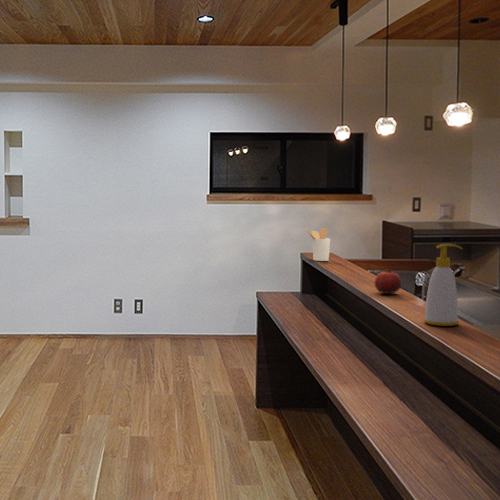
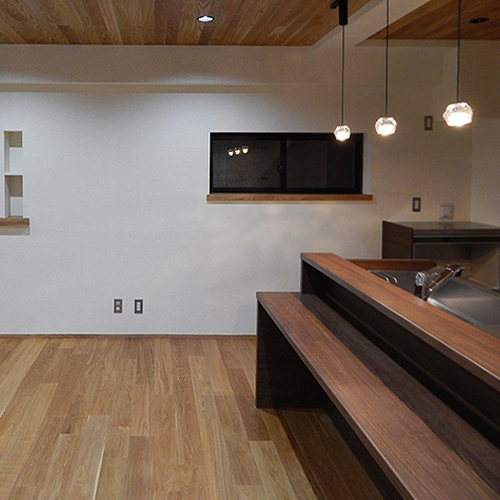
- fruit [373,268,402,295]
- utensil holder [304,227,331,262]
- soap bottle [423,243,463,327]
